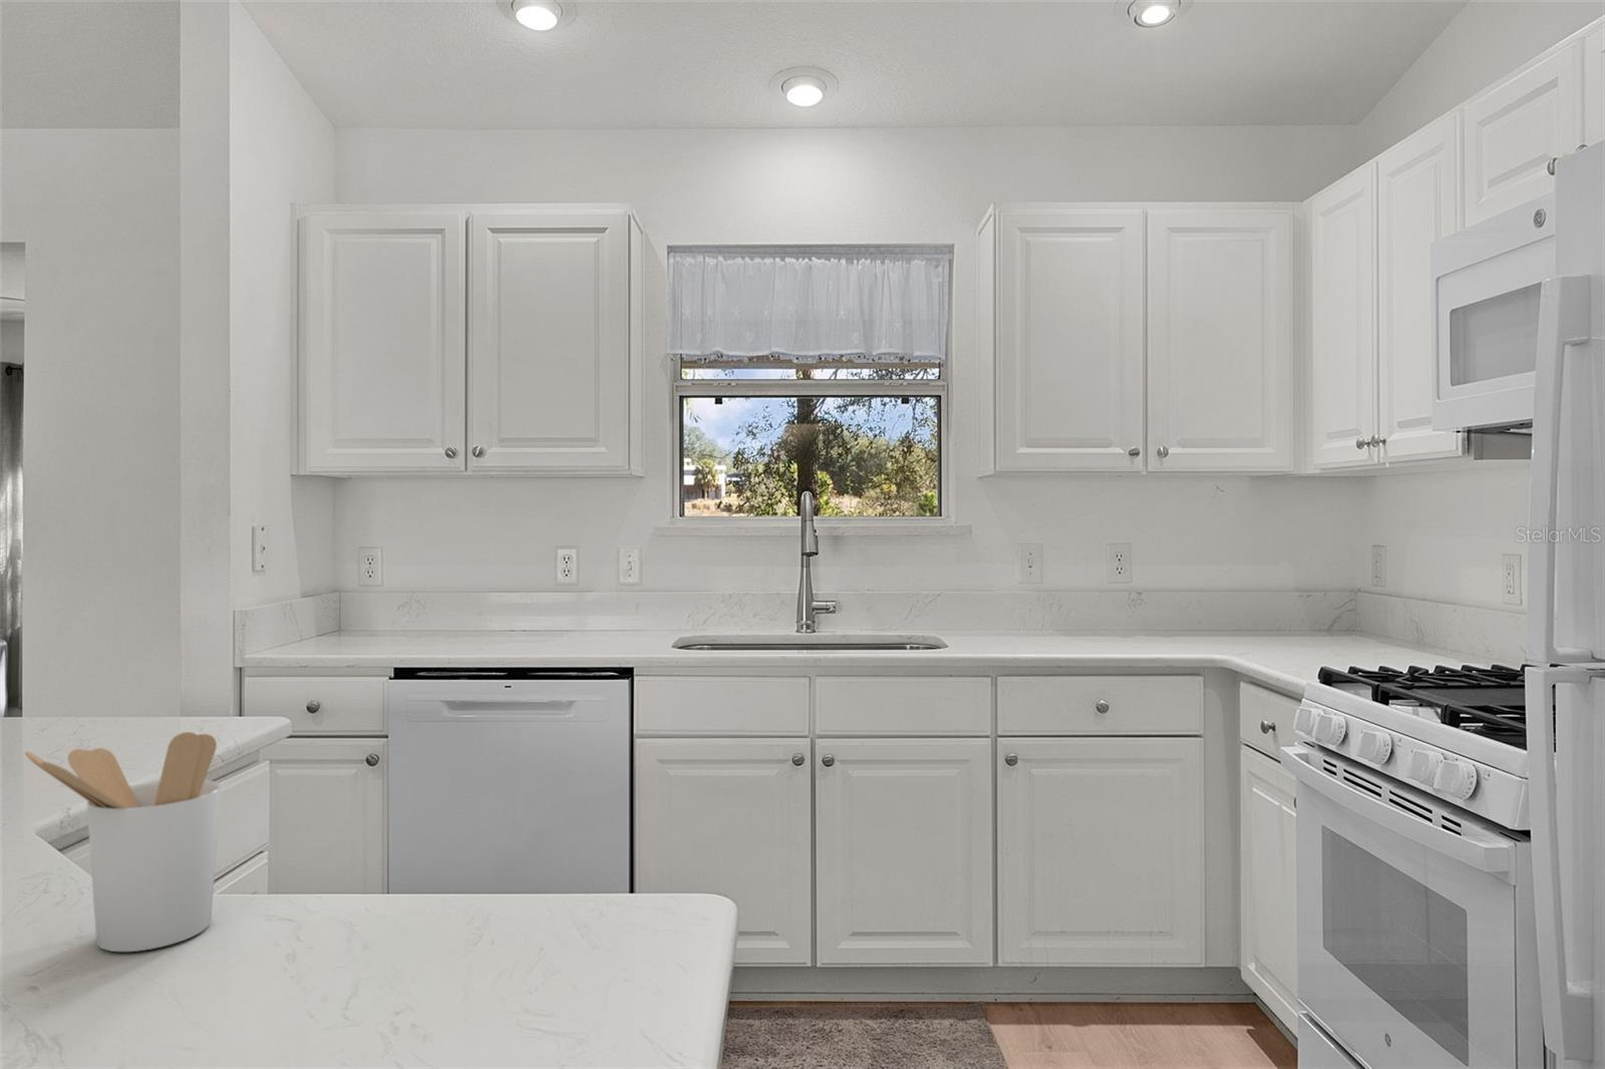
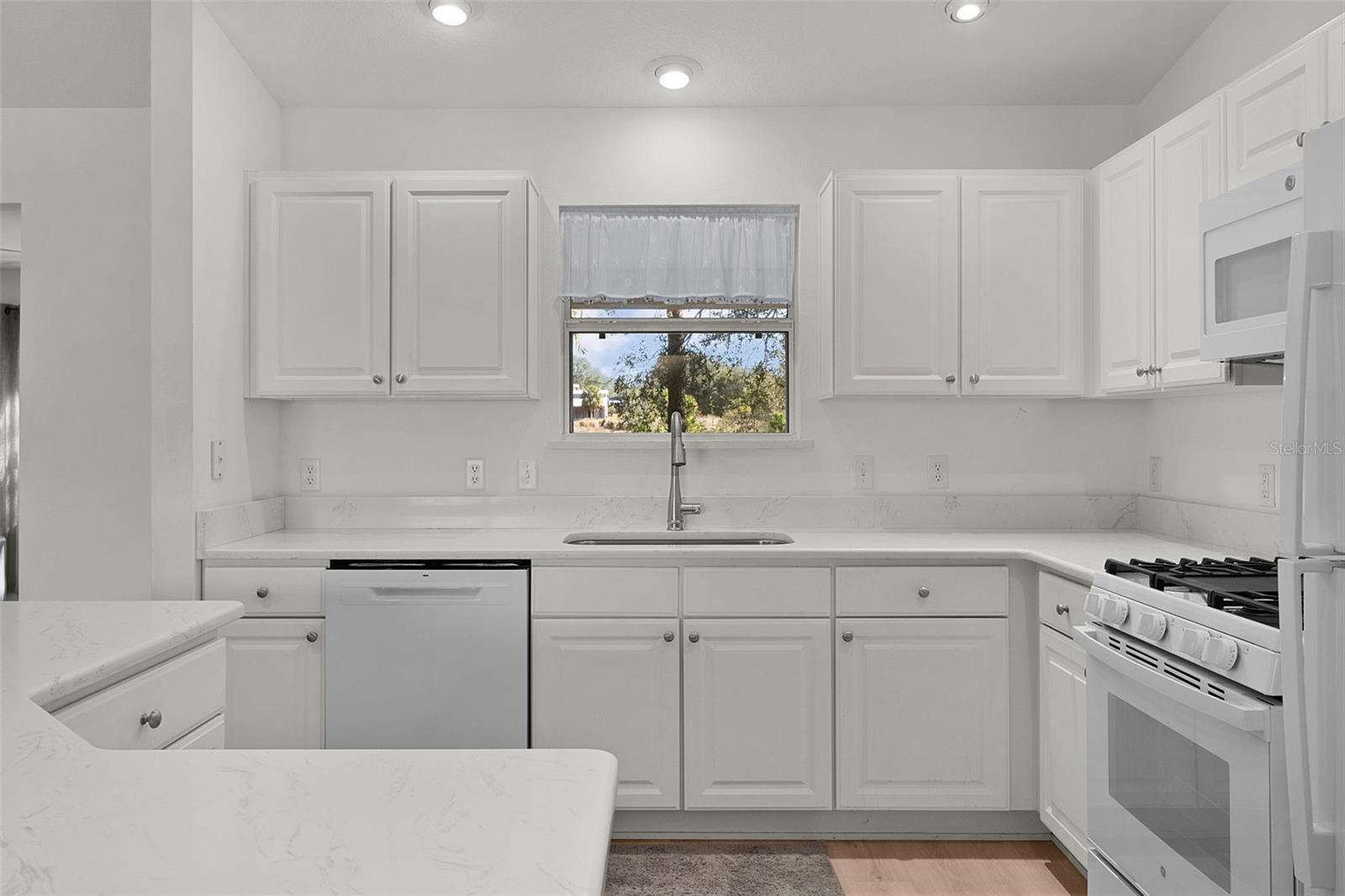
- utensil holder [24,731,223,952]
